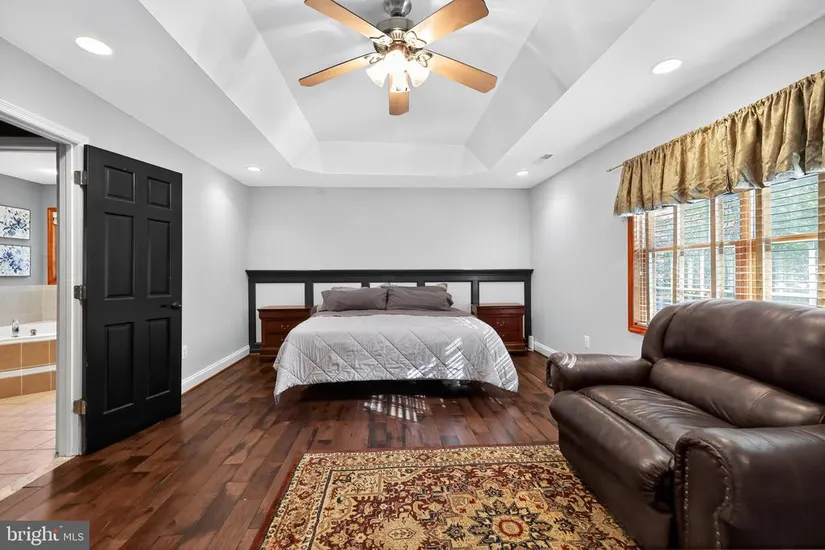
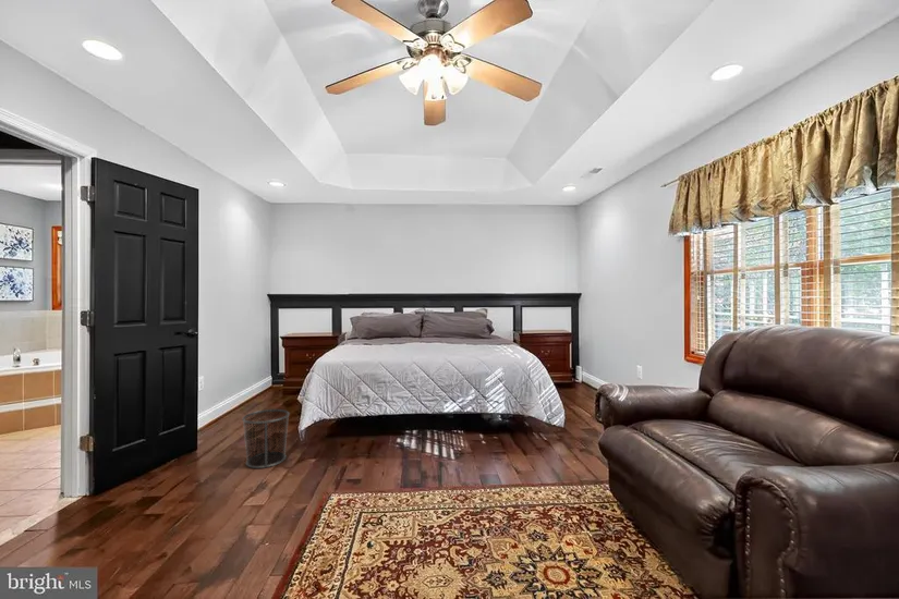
+ waste bin [241,408,291,469]
